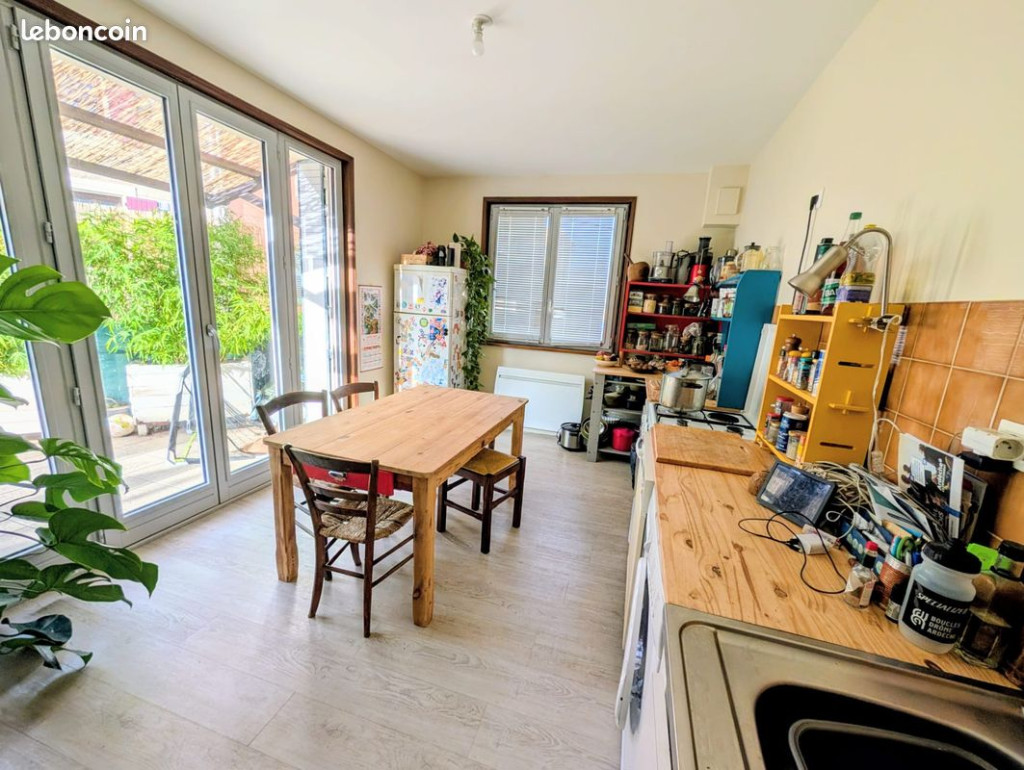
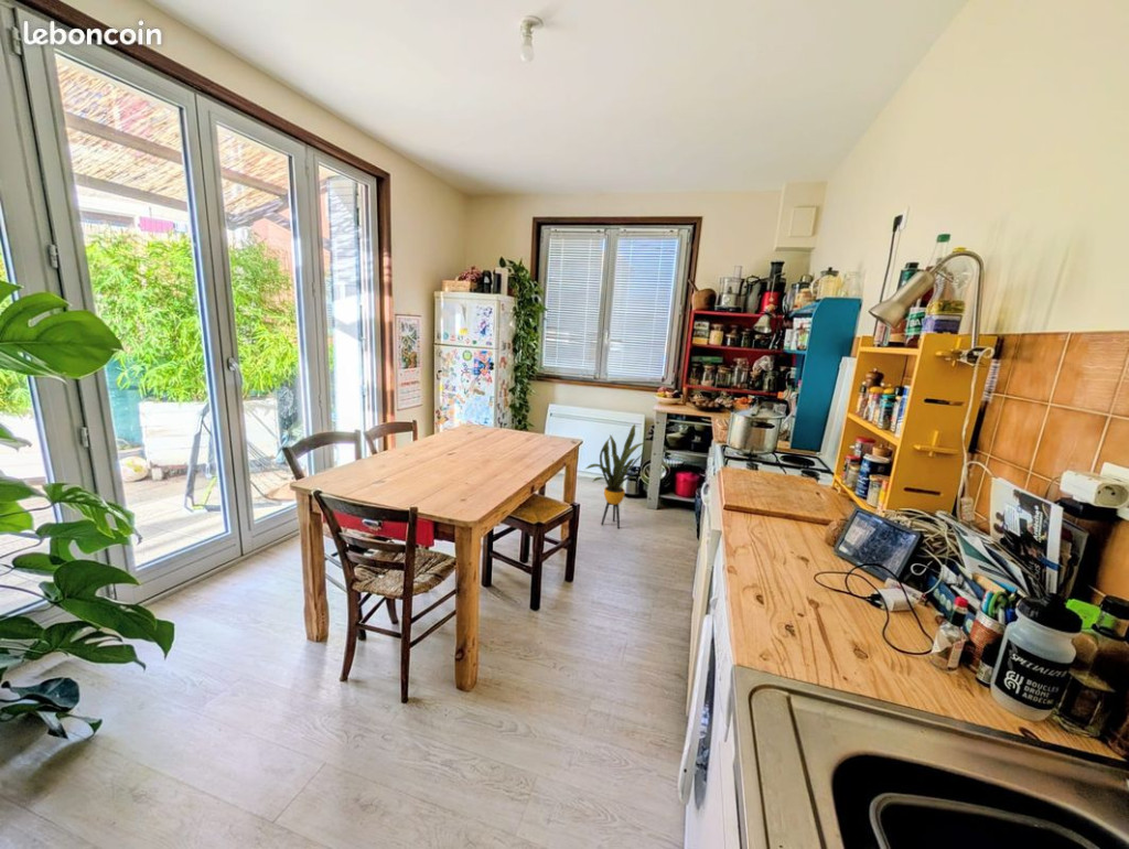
+ house plant [584,423,653,529]
